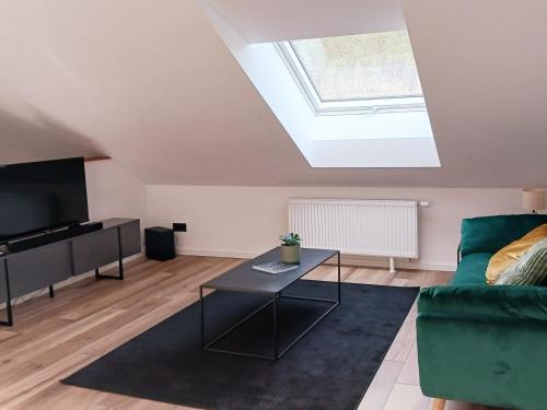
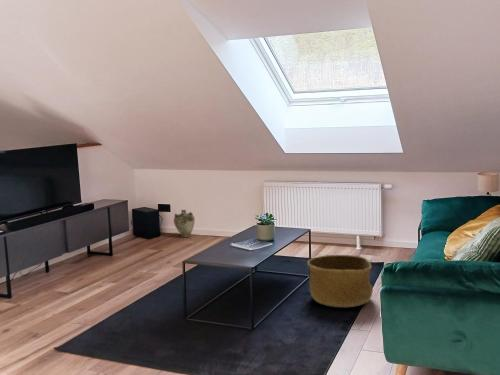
+ vase [173,209,196,238]
+ basket [307,254,374,309]
